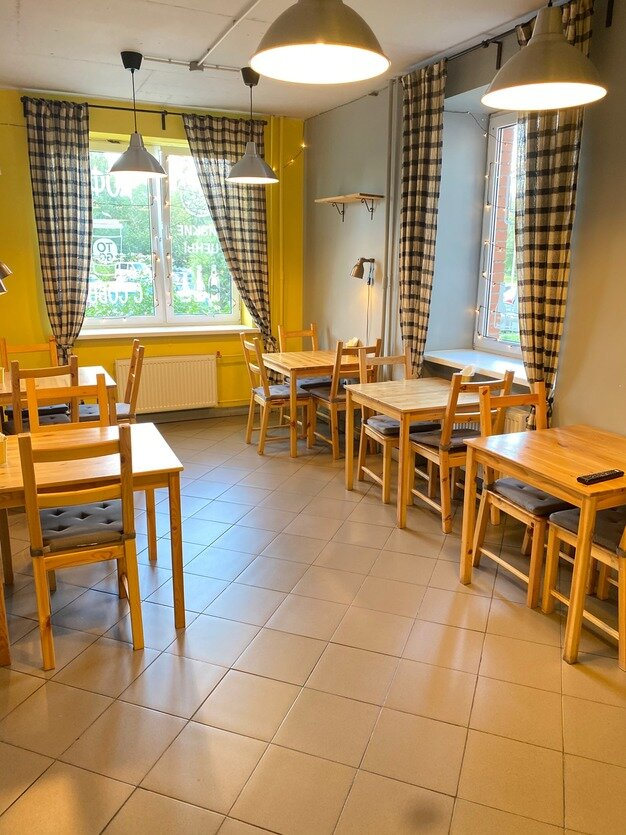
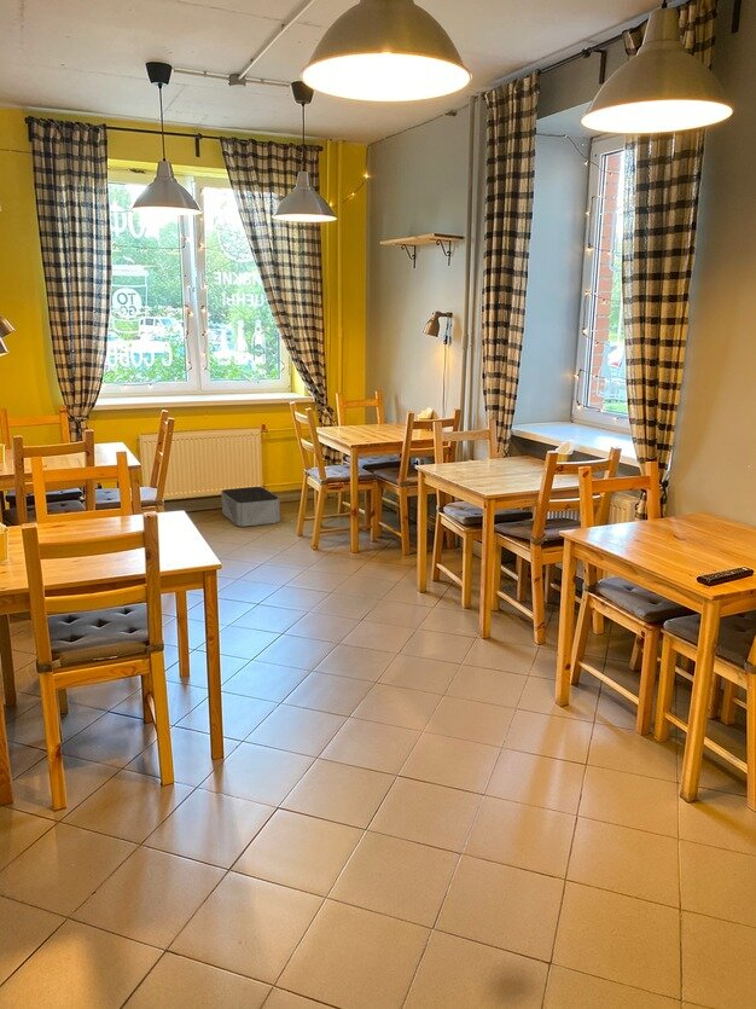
+ storage bin [220,486,281,528]
